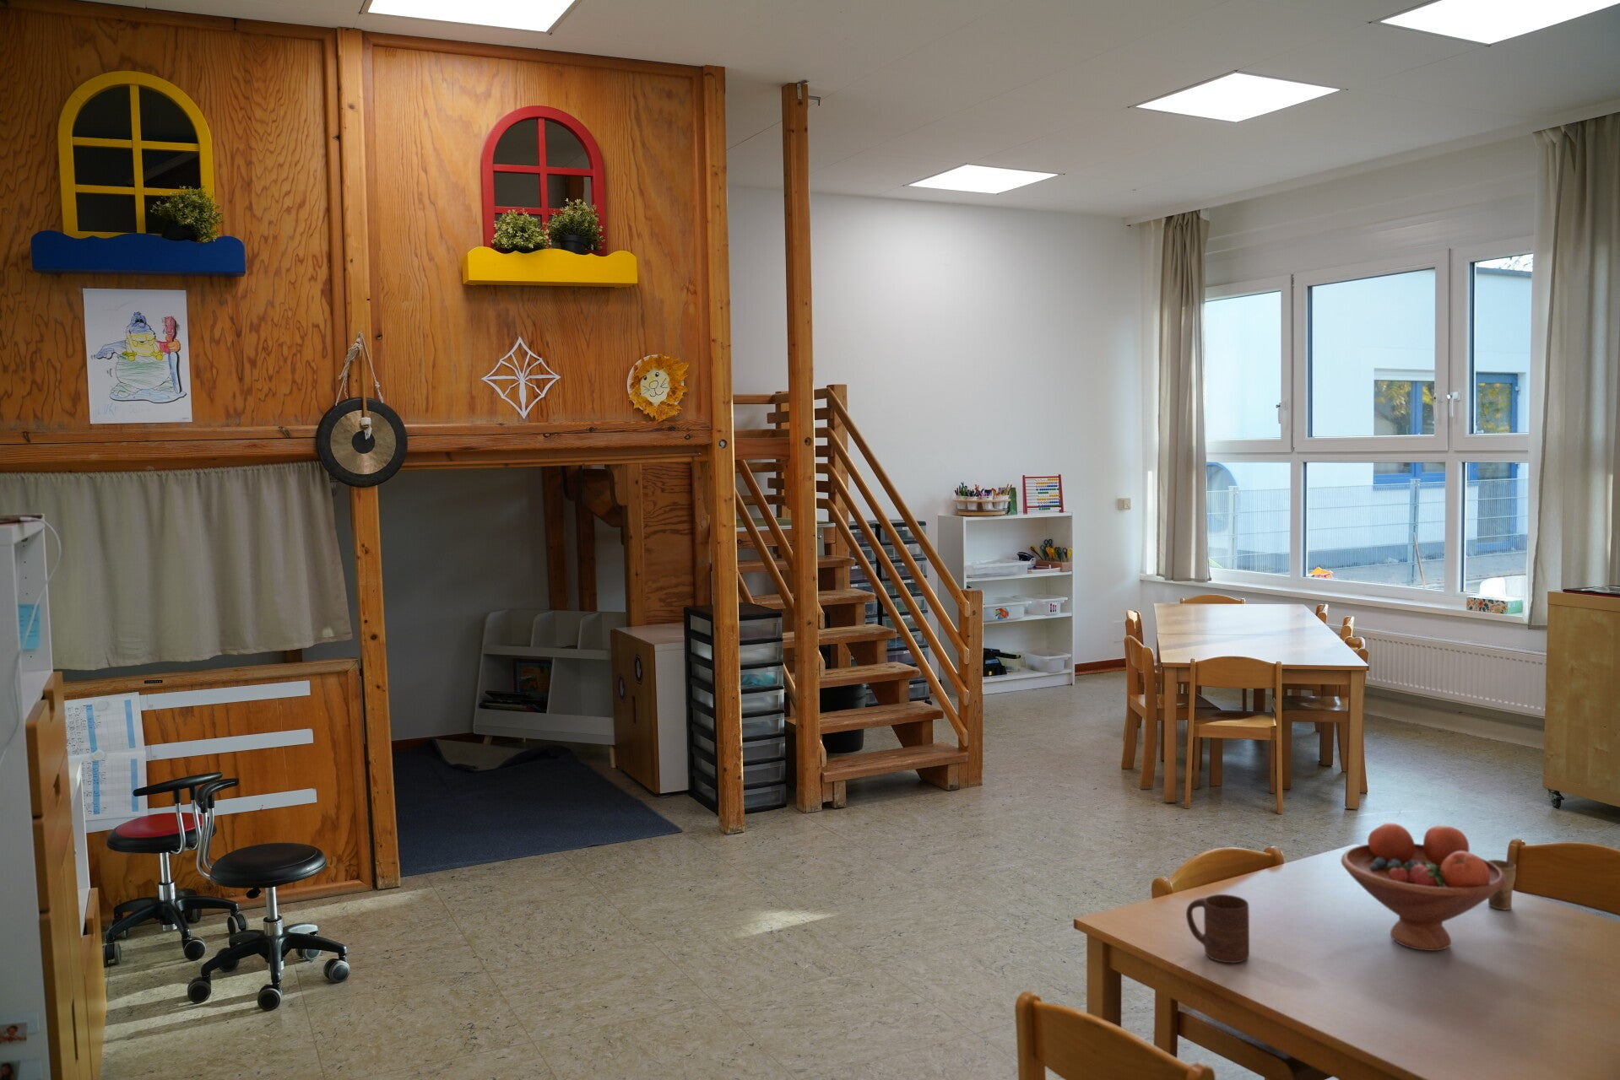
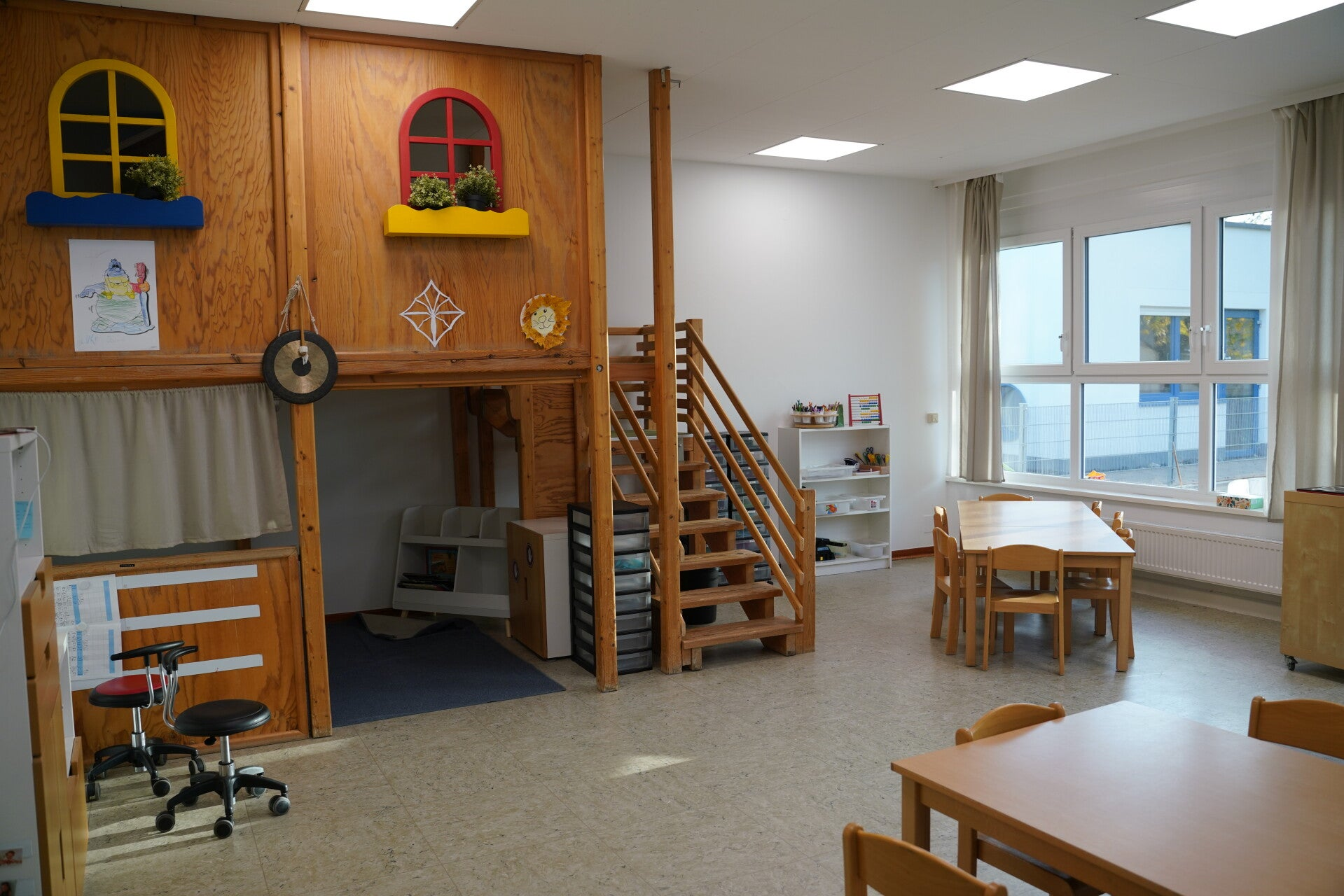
- fruit bowl [1339,822,1505,952]
- cup [1486,856,1518,911]
- cup [1185,893,1250,963]
